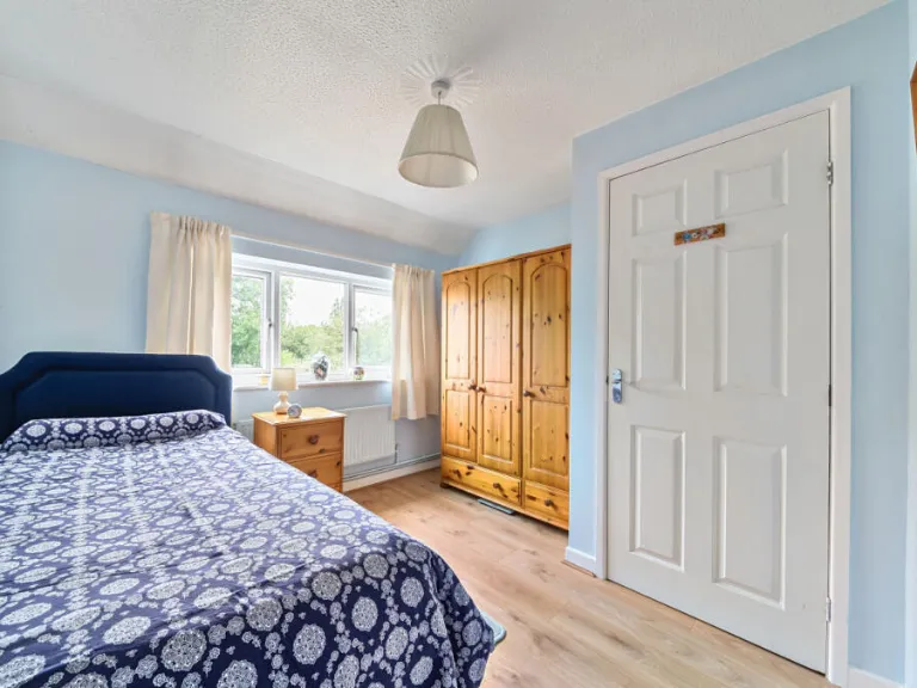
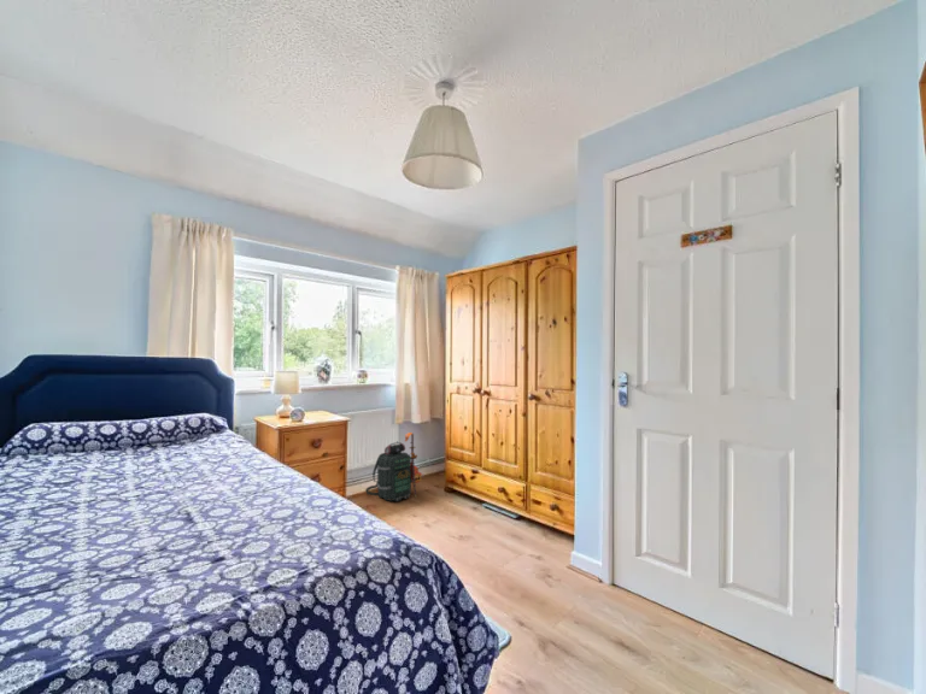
+ backpack [364,431,423,502]
